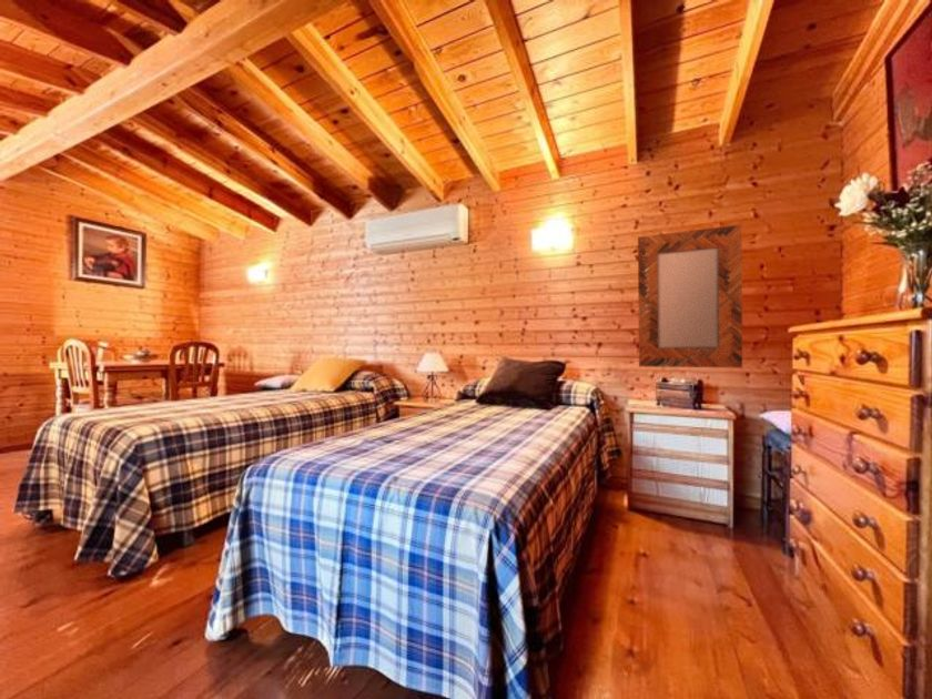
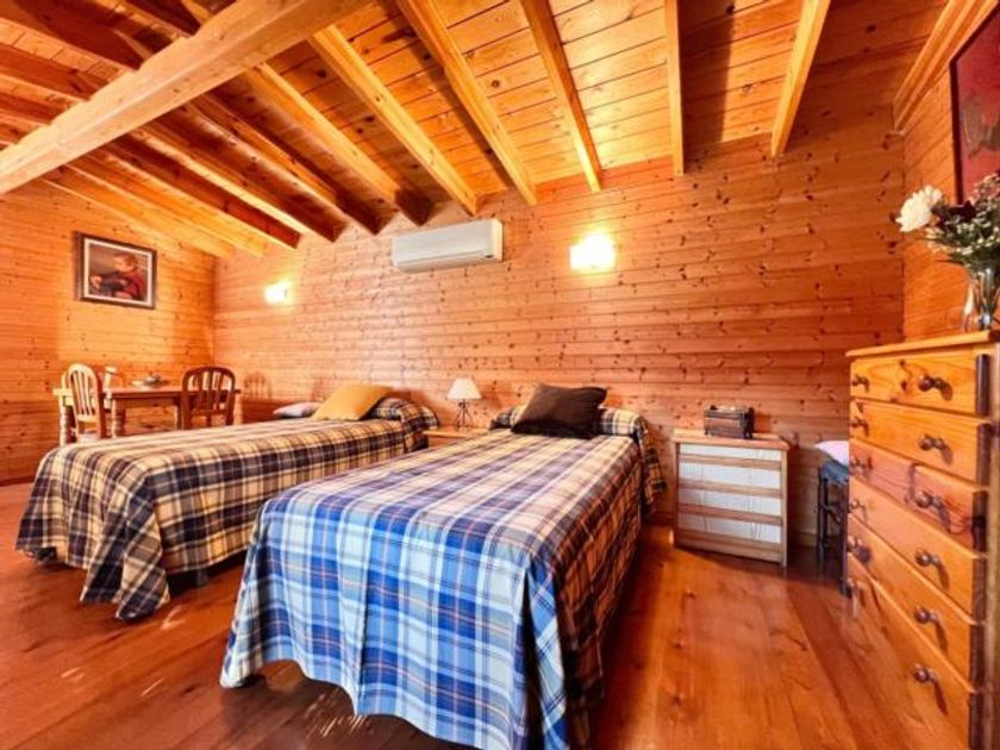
- home mirror [637,224,743,368]
